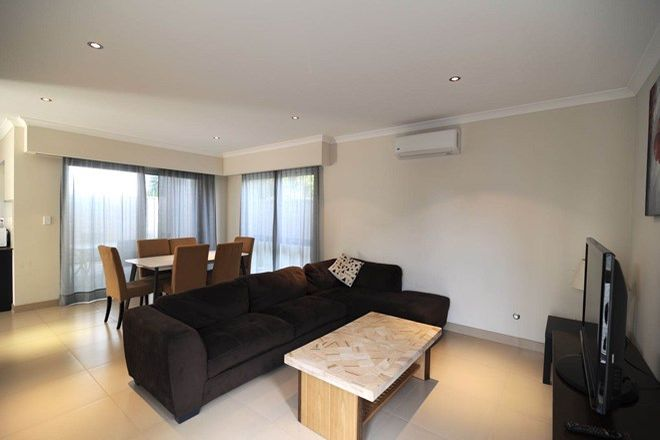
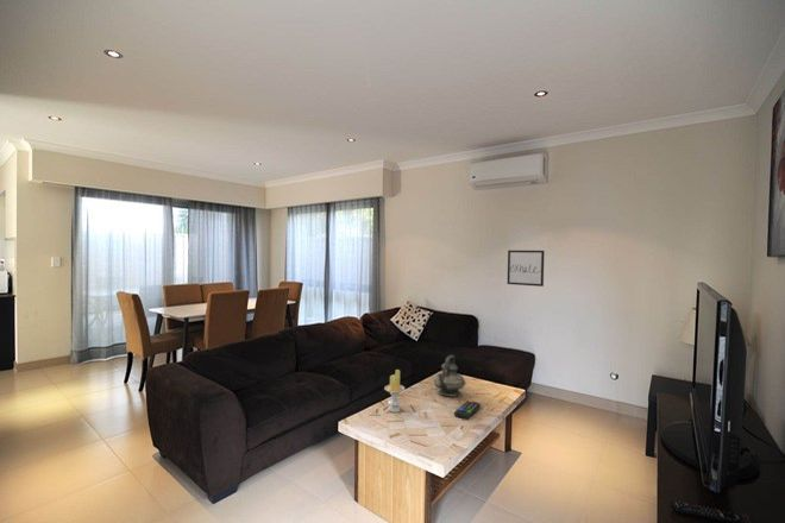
+ teapot [432,353,466,398]
+ candle [383,368,406,414]
+ wall art [507,250,546,288]
+ remote control [453,399,482,421]
